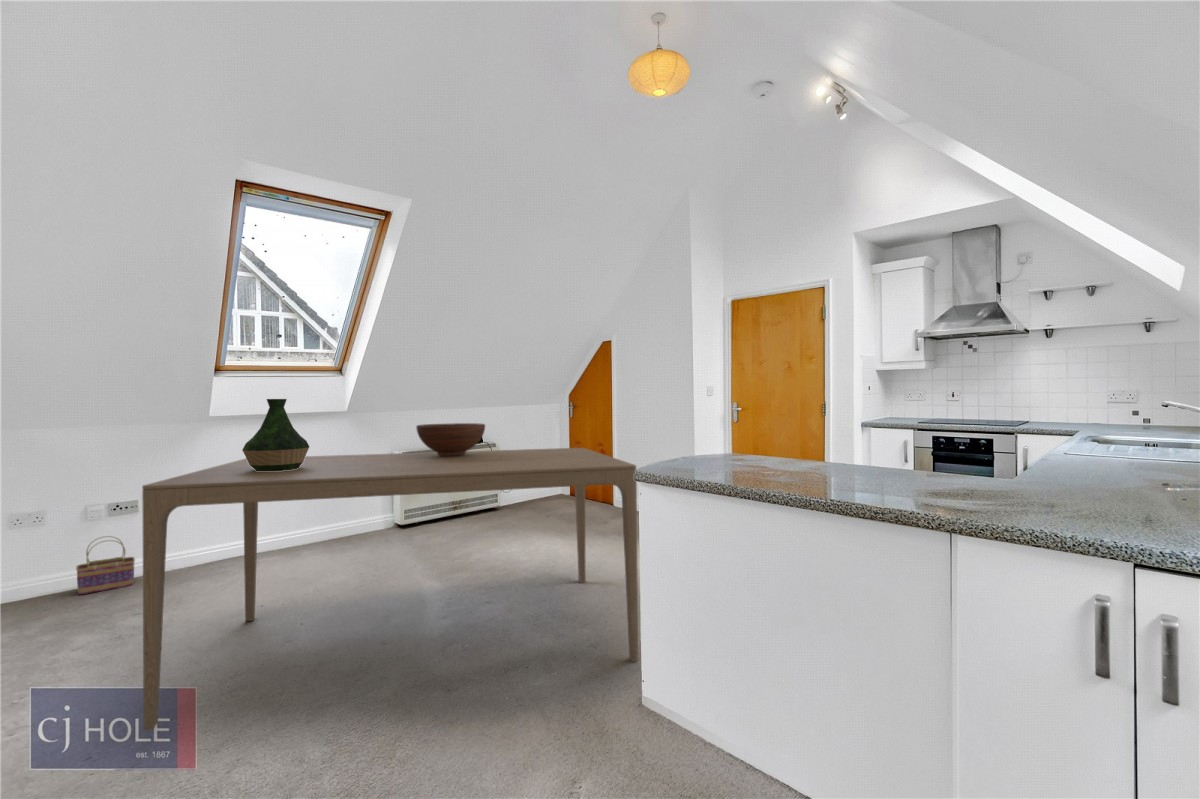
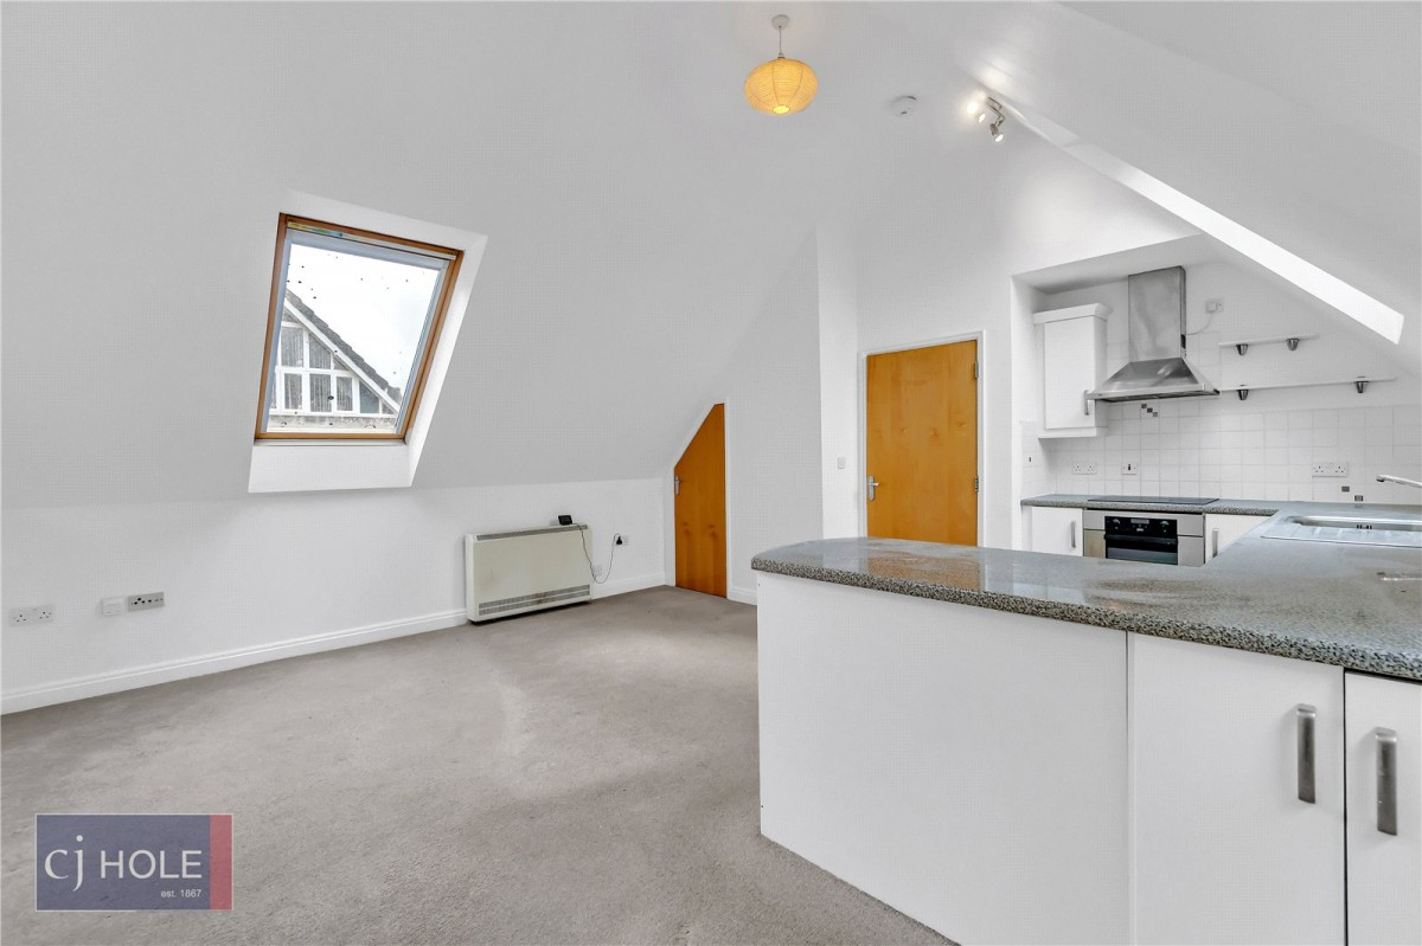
- fruit bowl [415,422,486,456]
- dining table [141,447,639,731]
- vase [241,398,310,471]
- basket [75,535,136,595]
